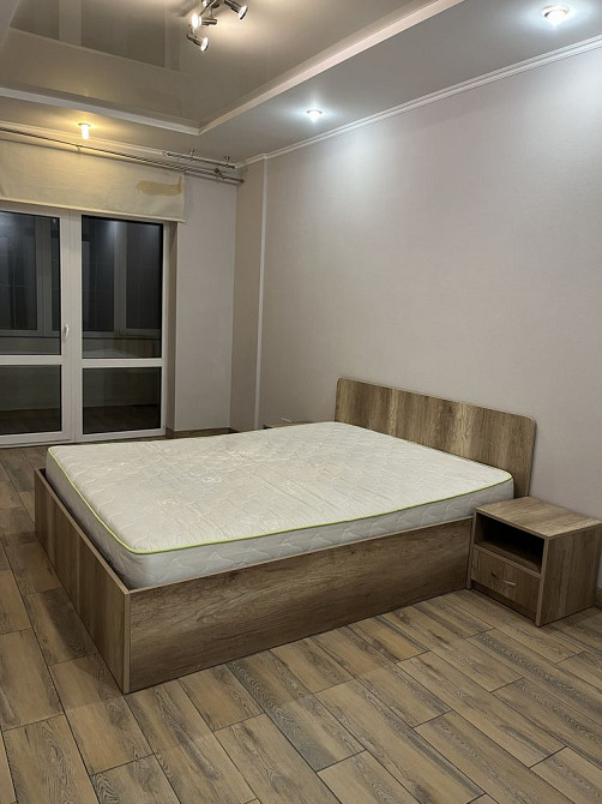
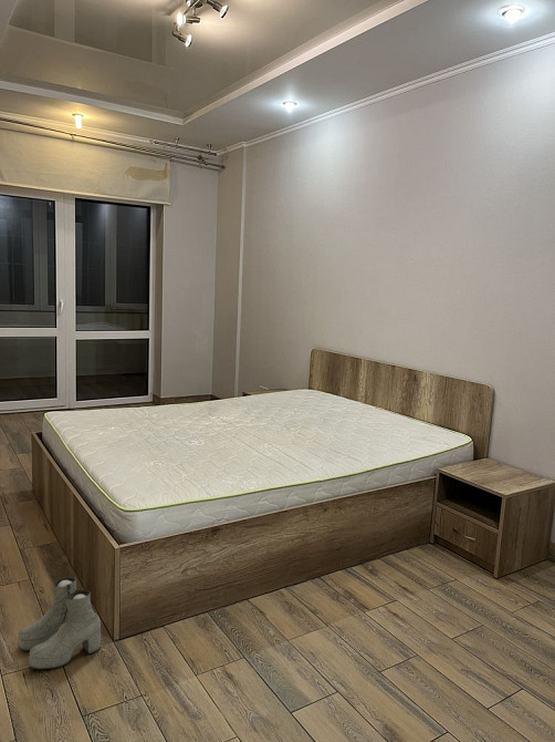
+ boots [17,576,102,670]
